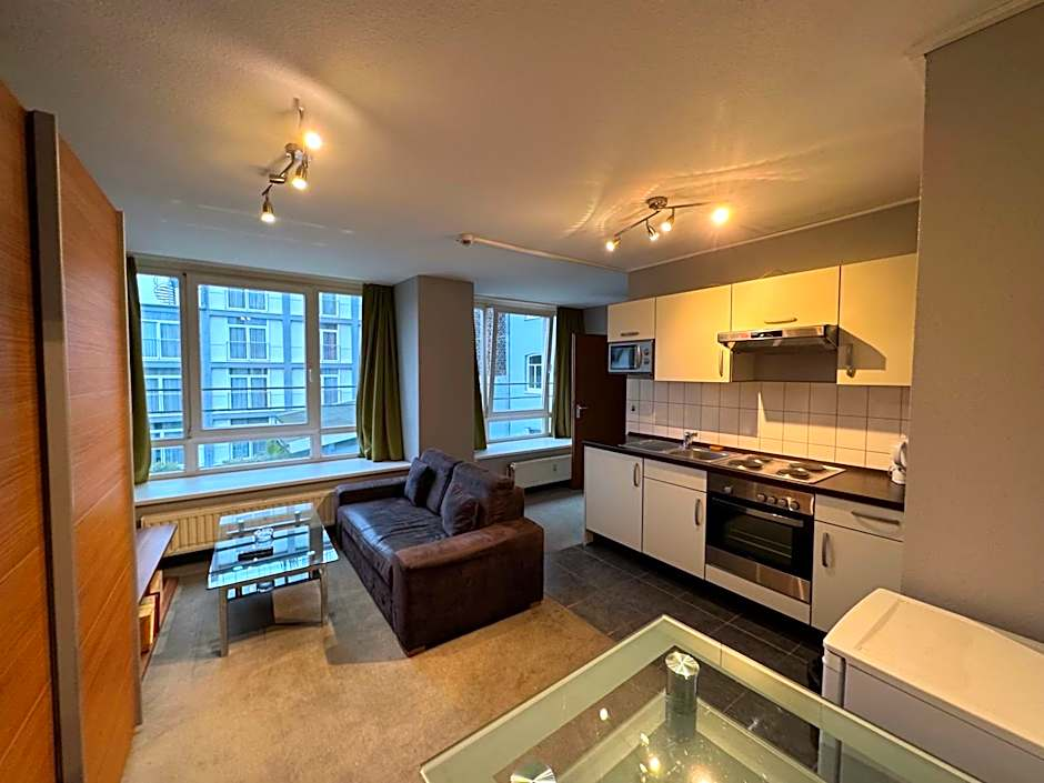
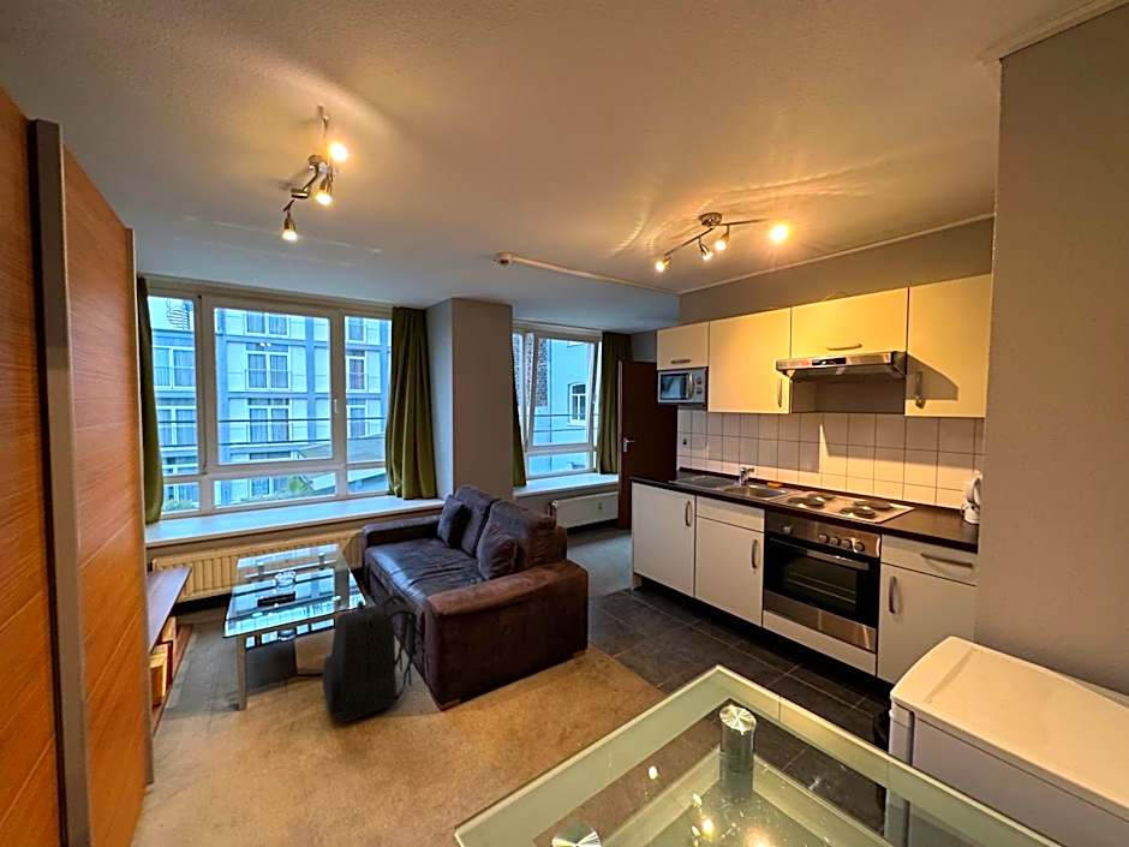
+ backpack [322,594,418,723]
